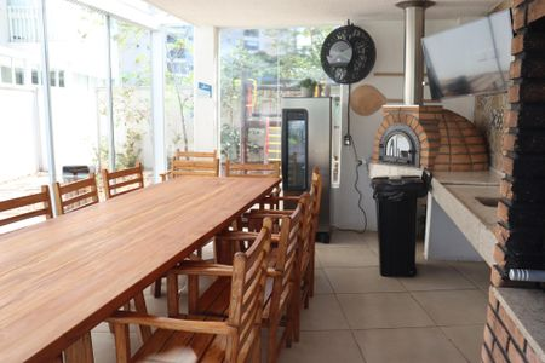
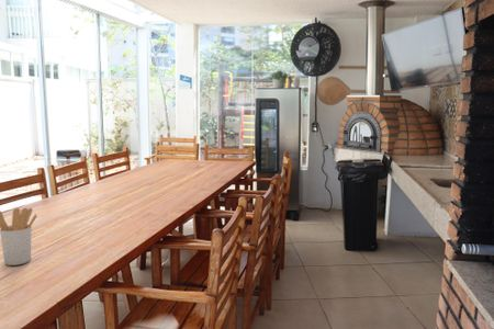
+ utensil holder [0,207,38,266]
